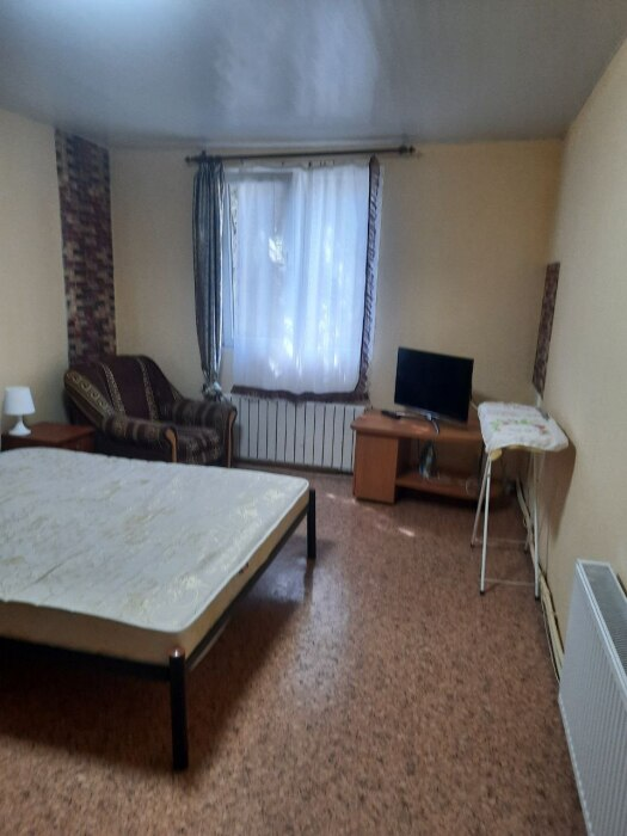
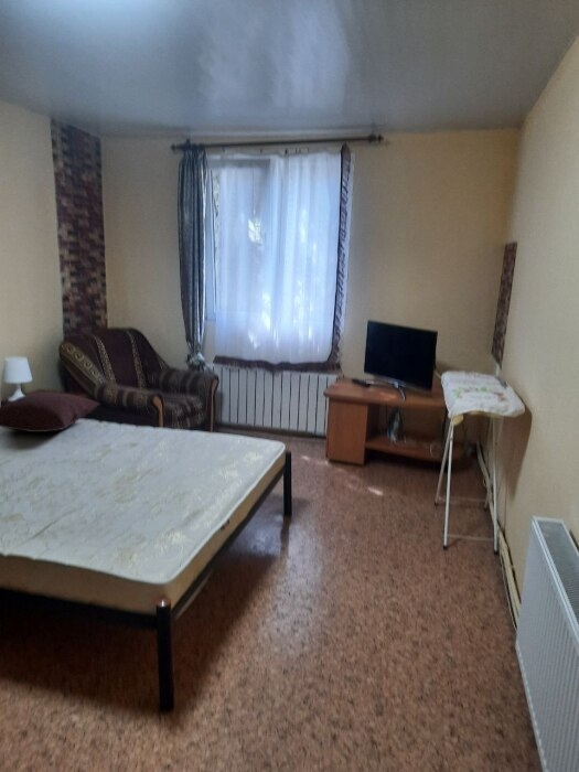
+ cushion [0,392,100,433]
